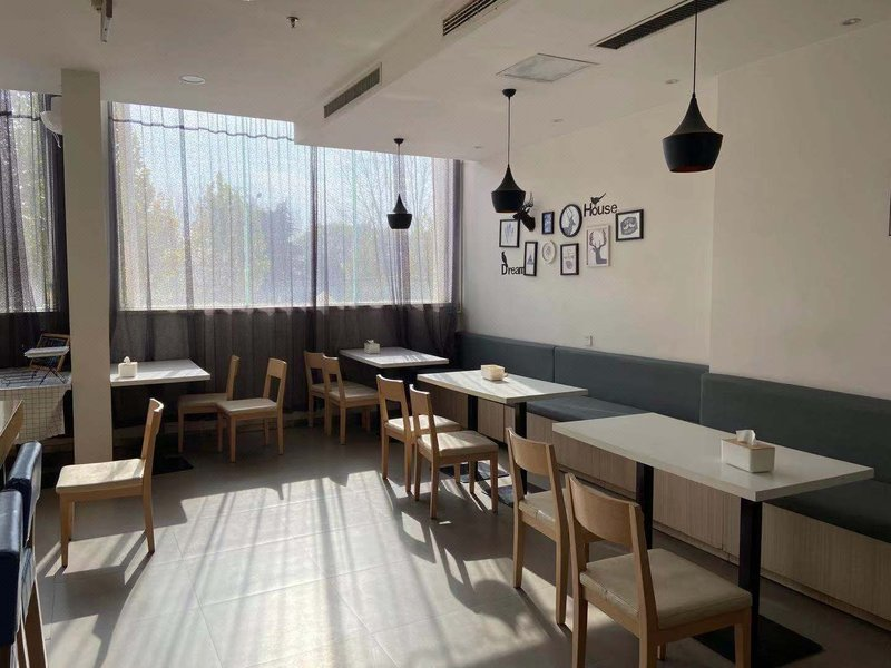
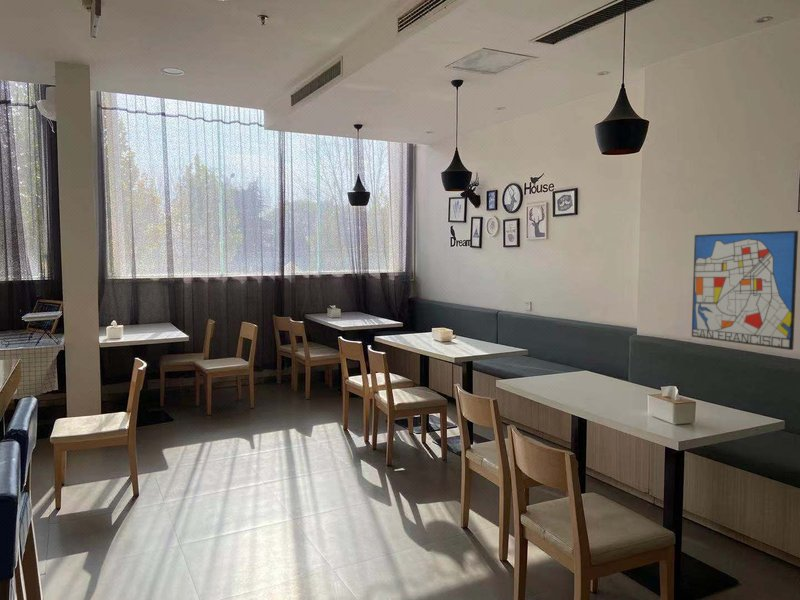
+ wall art [691,230,799,351]
